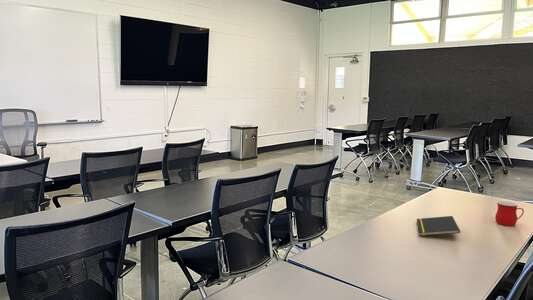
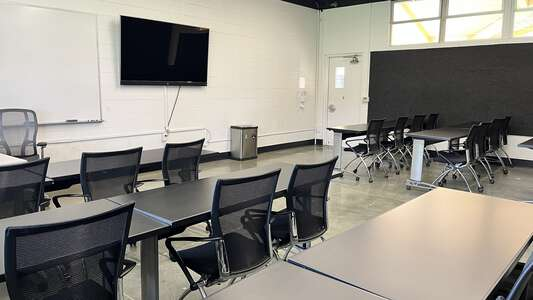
- mug [494,200,525,227]
- notepad [416,215,461,237]
